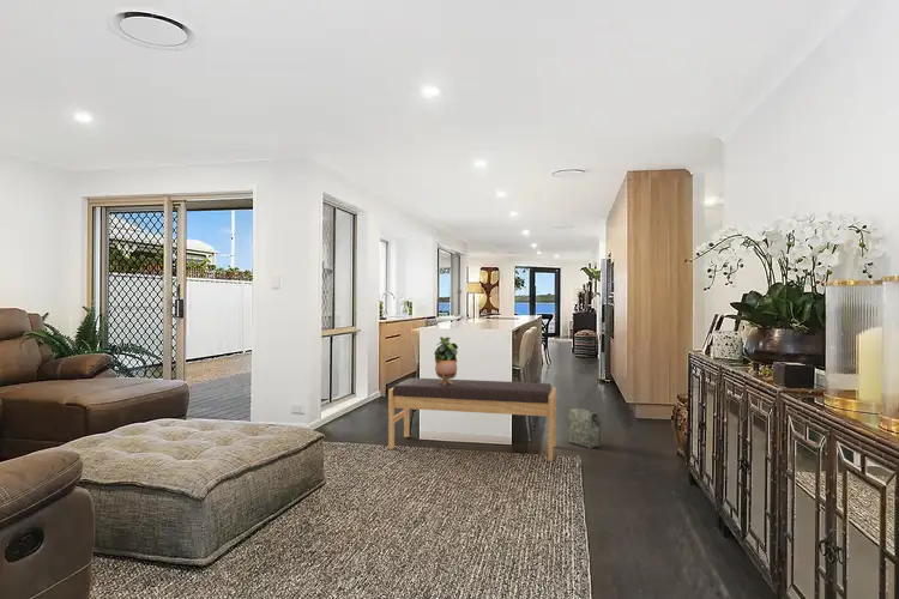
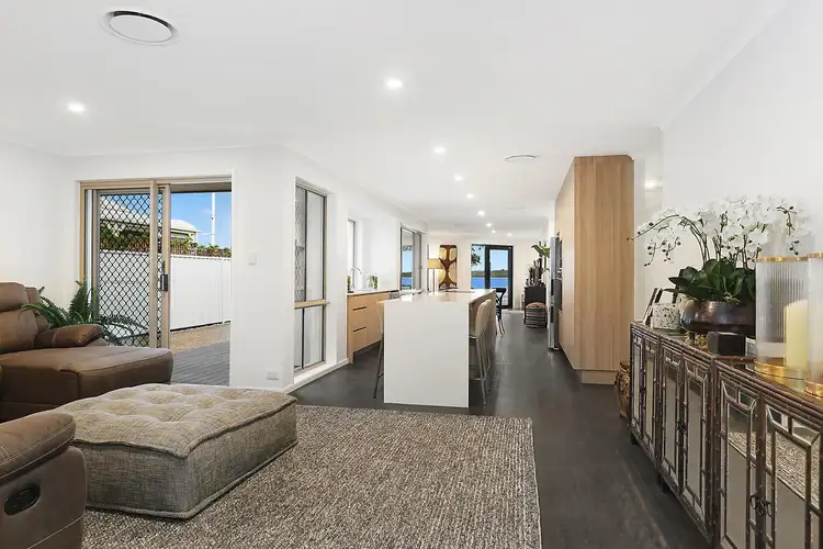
- bench [387,377,557,462]
- potted plant [434,335,459,385]
- bag [567,407,602,449]
